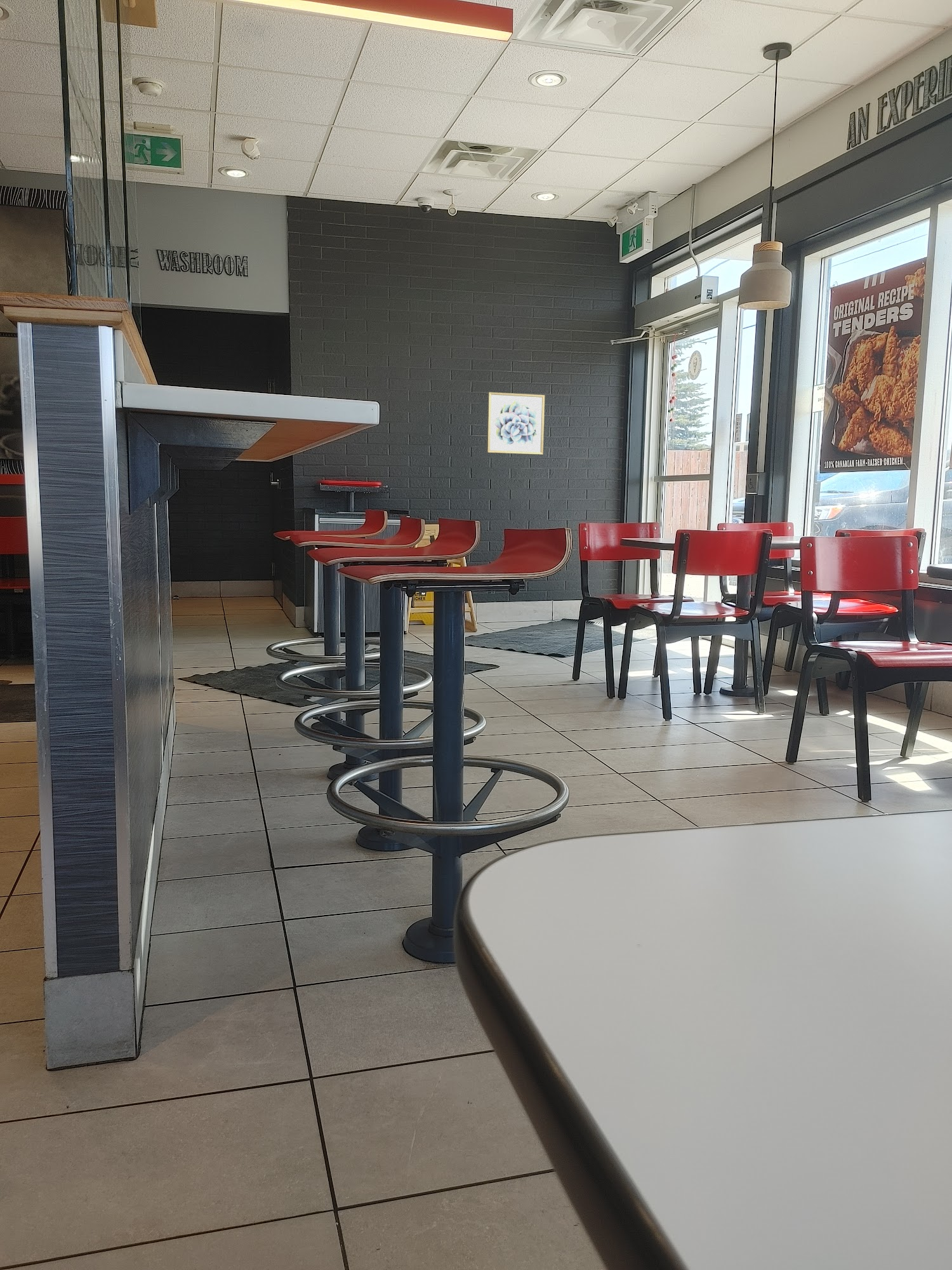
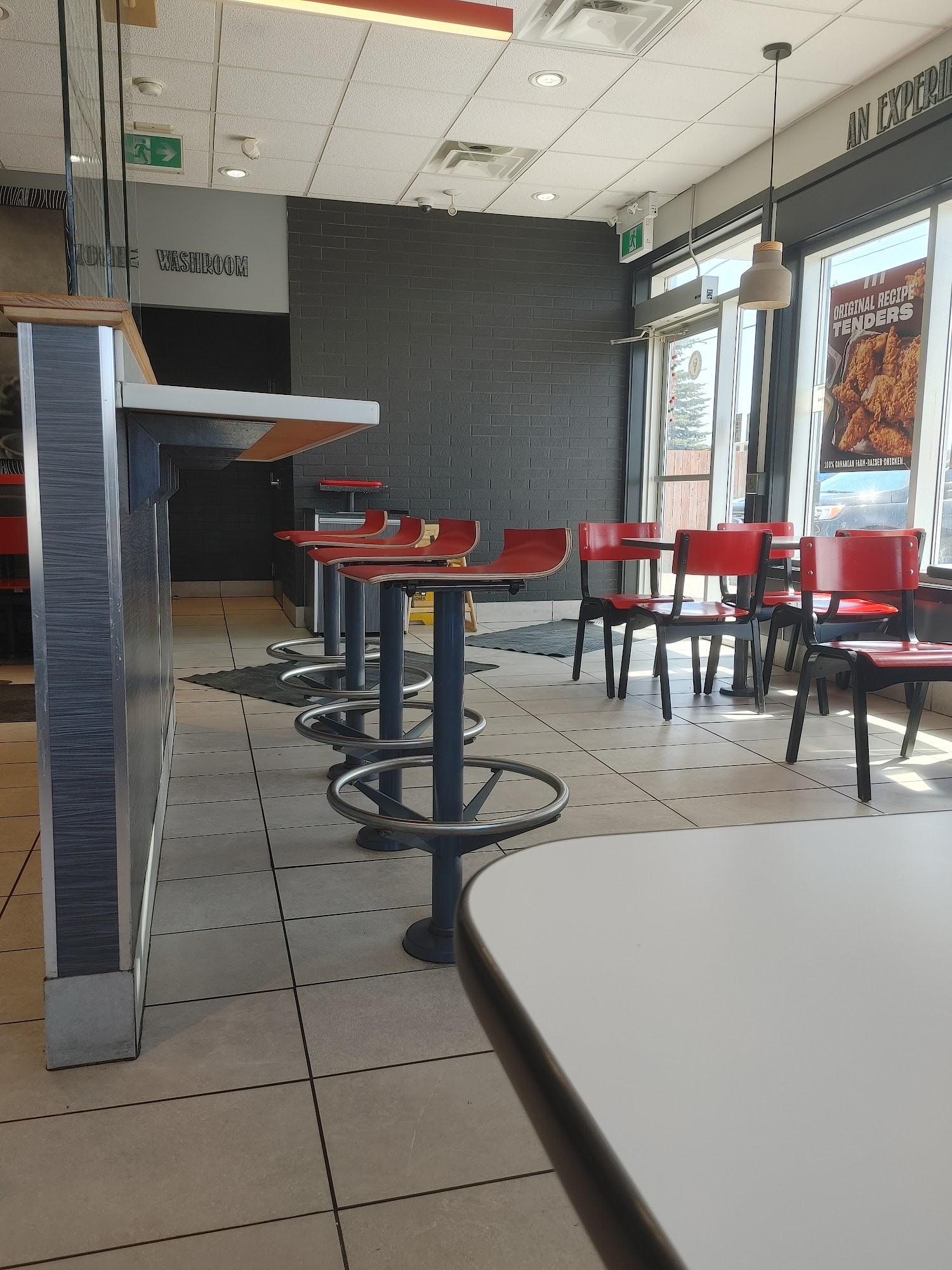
- wall art [486,392,545,455]
